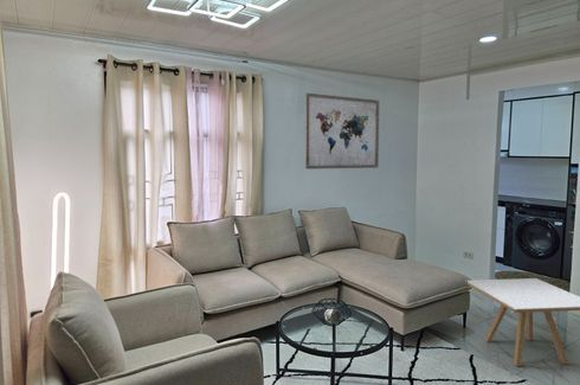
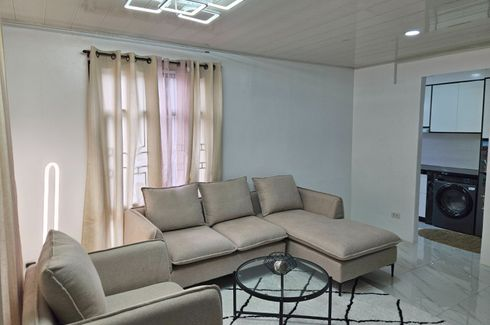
- side table [466,277,580,367]
- wall art [304,92,380,171]
